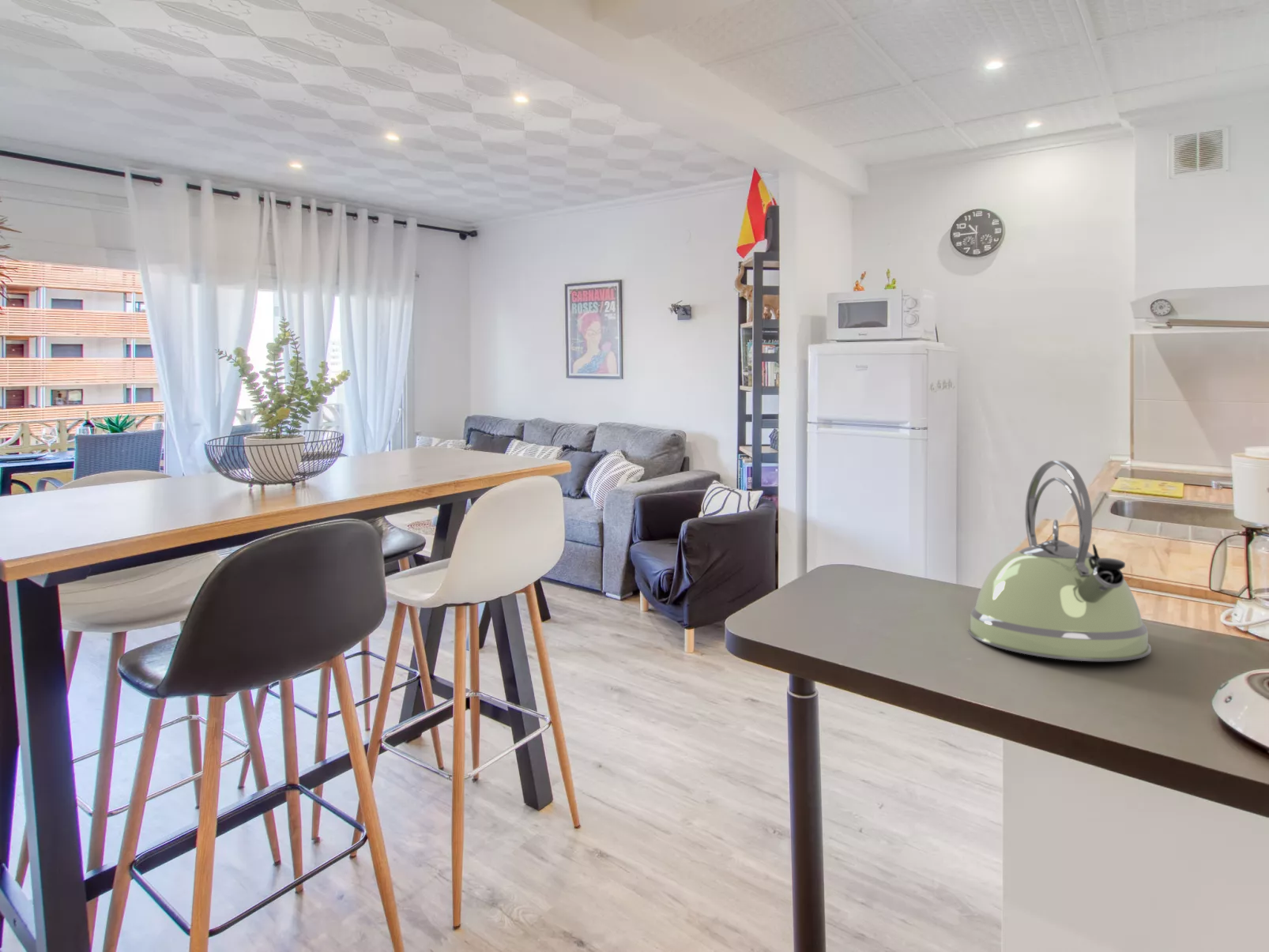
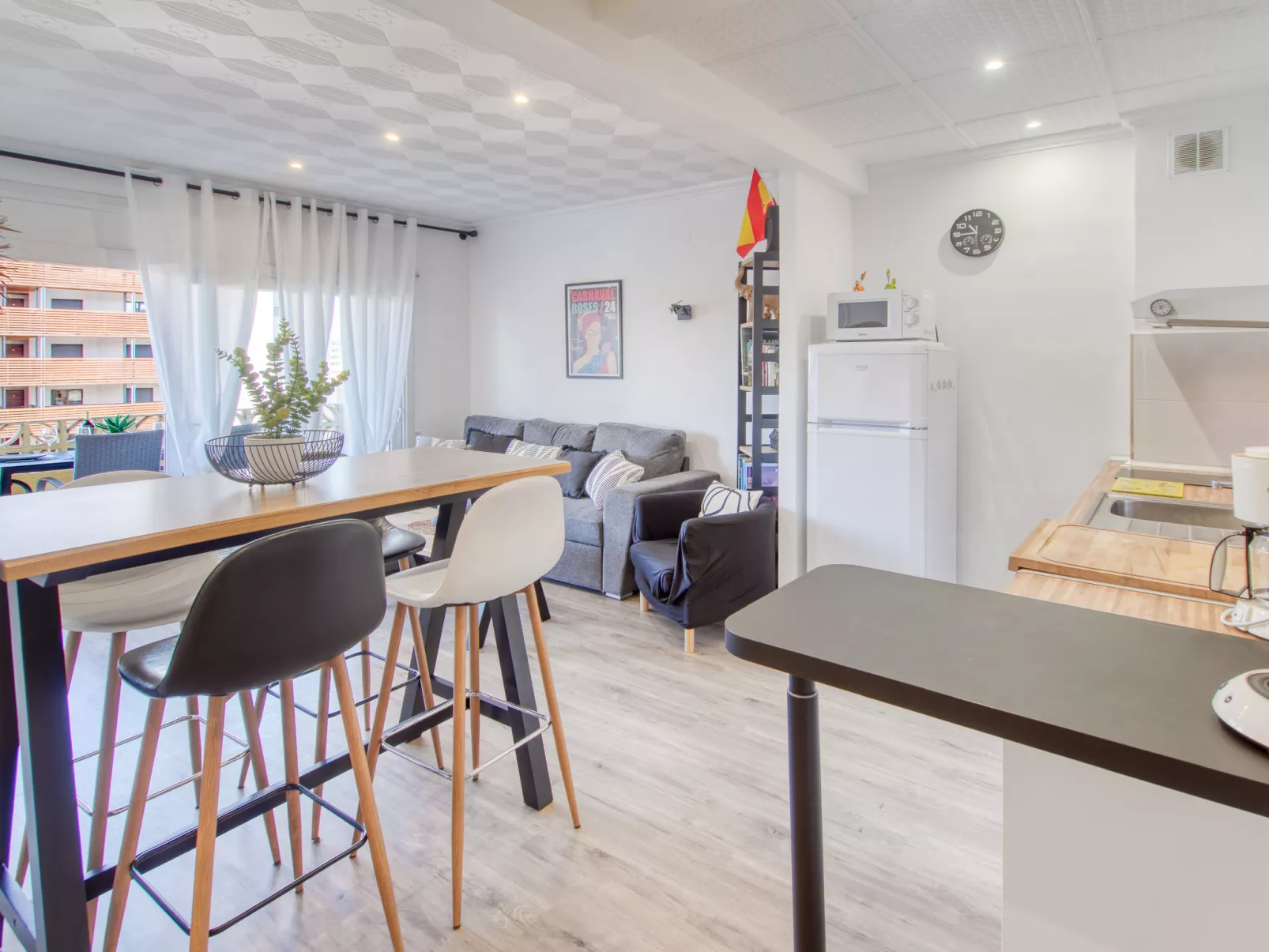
- kettle [967,460,1152,662]
